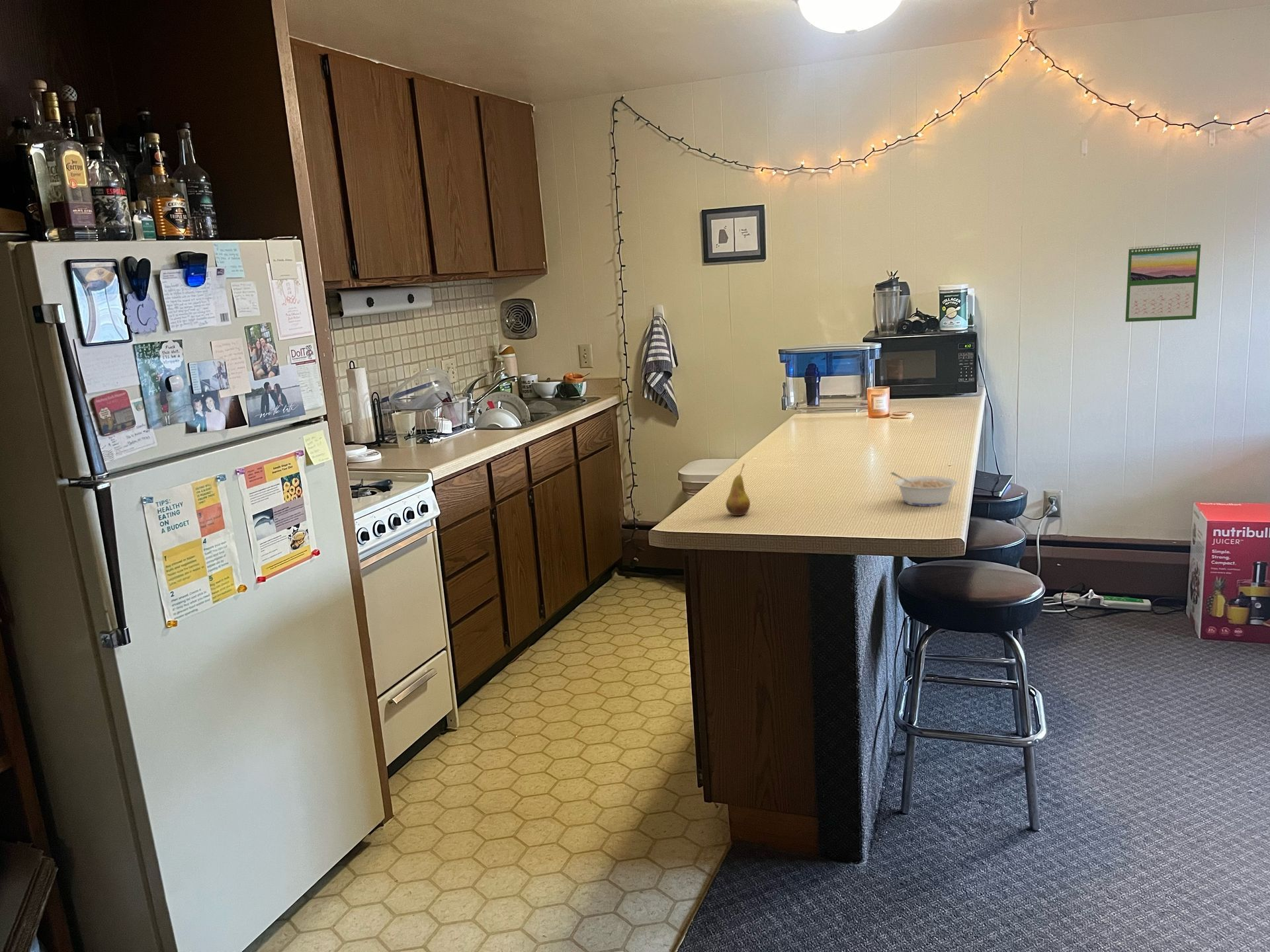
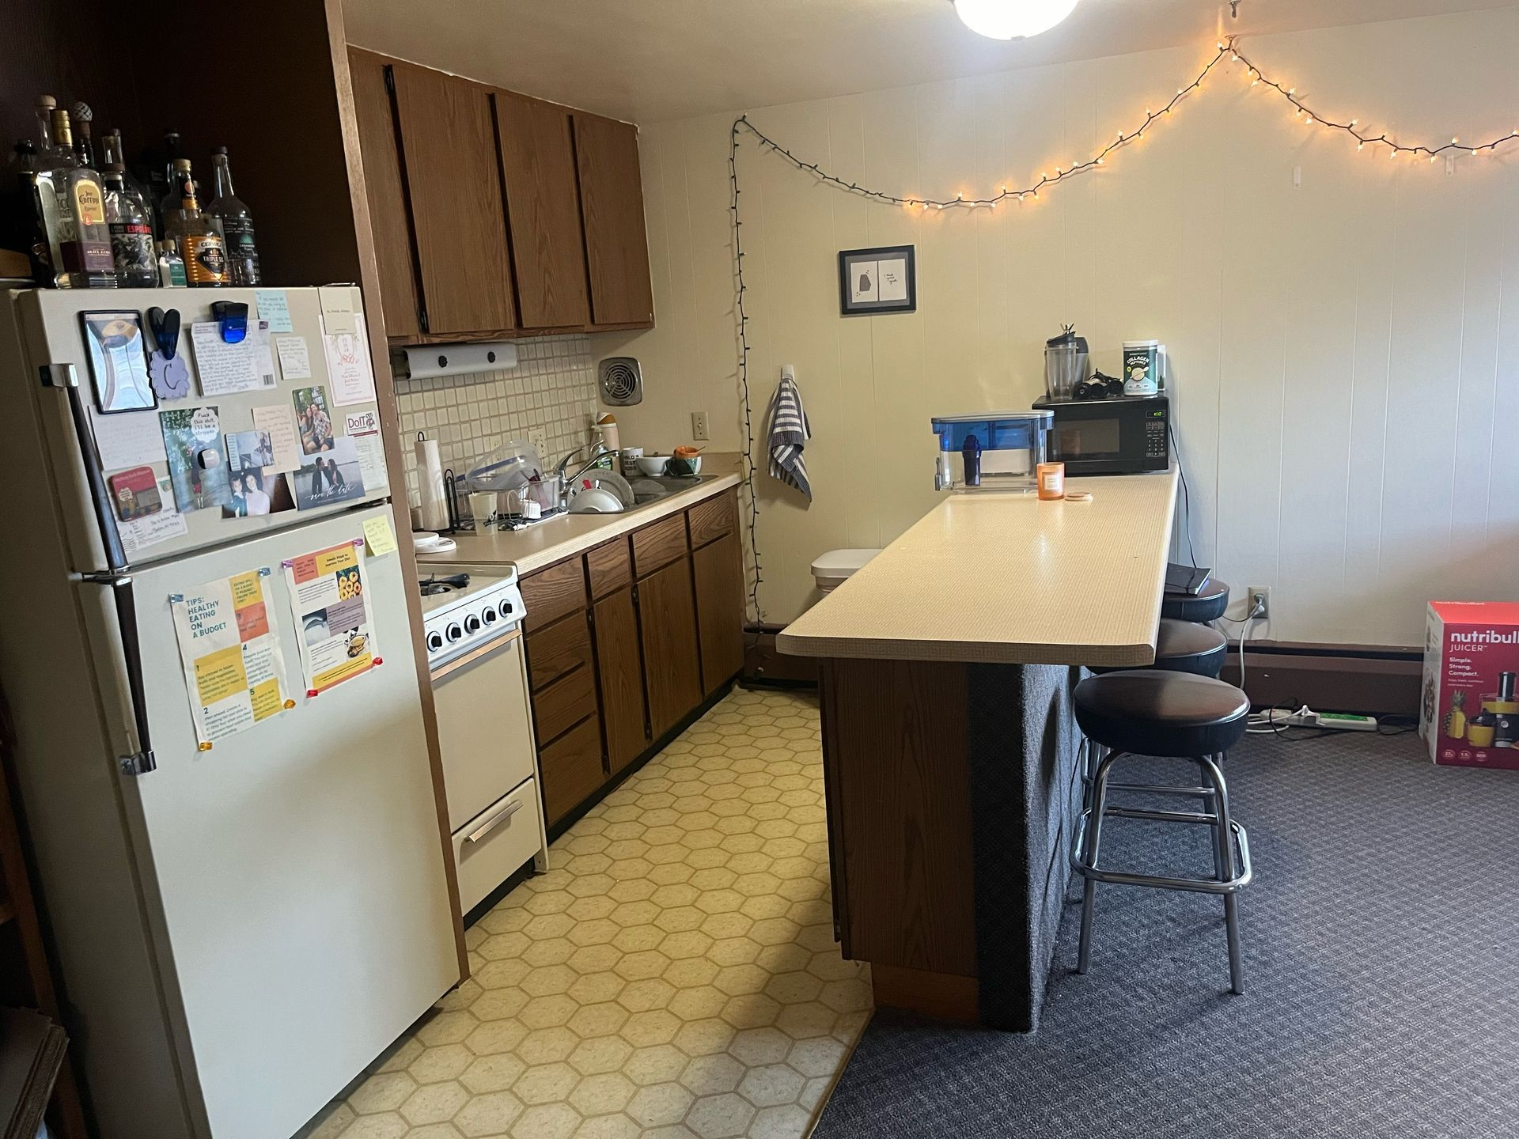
- fruit [725,463,751,516]
- calendar [1124,241,1201,323]
- legume [890,471,958,507]
